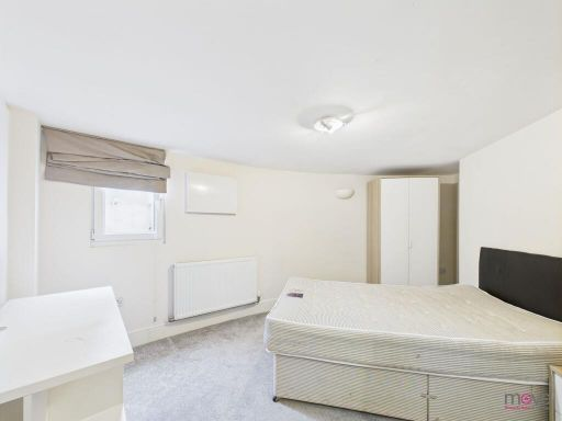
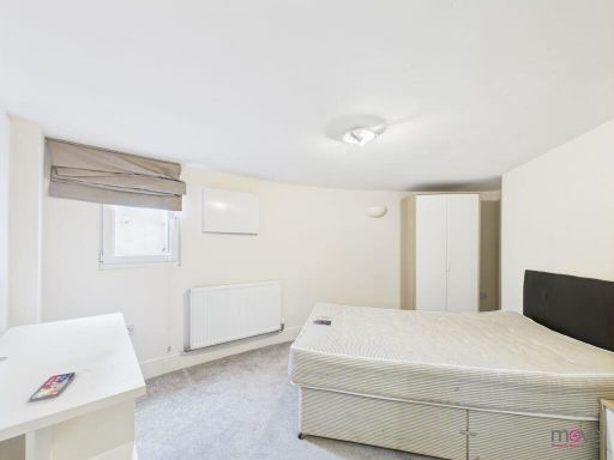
+ smartphone [29,371,77,402]
